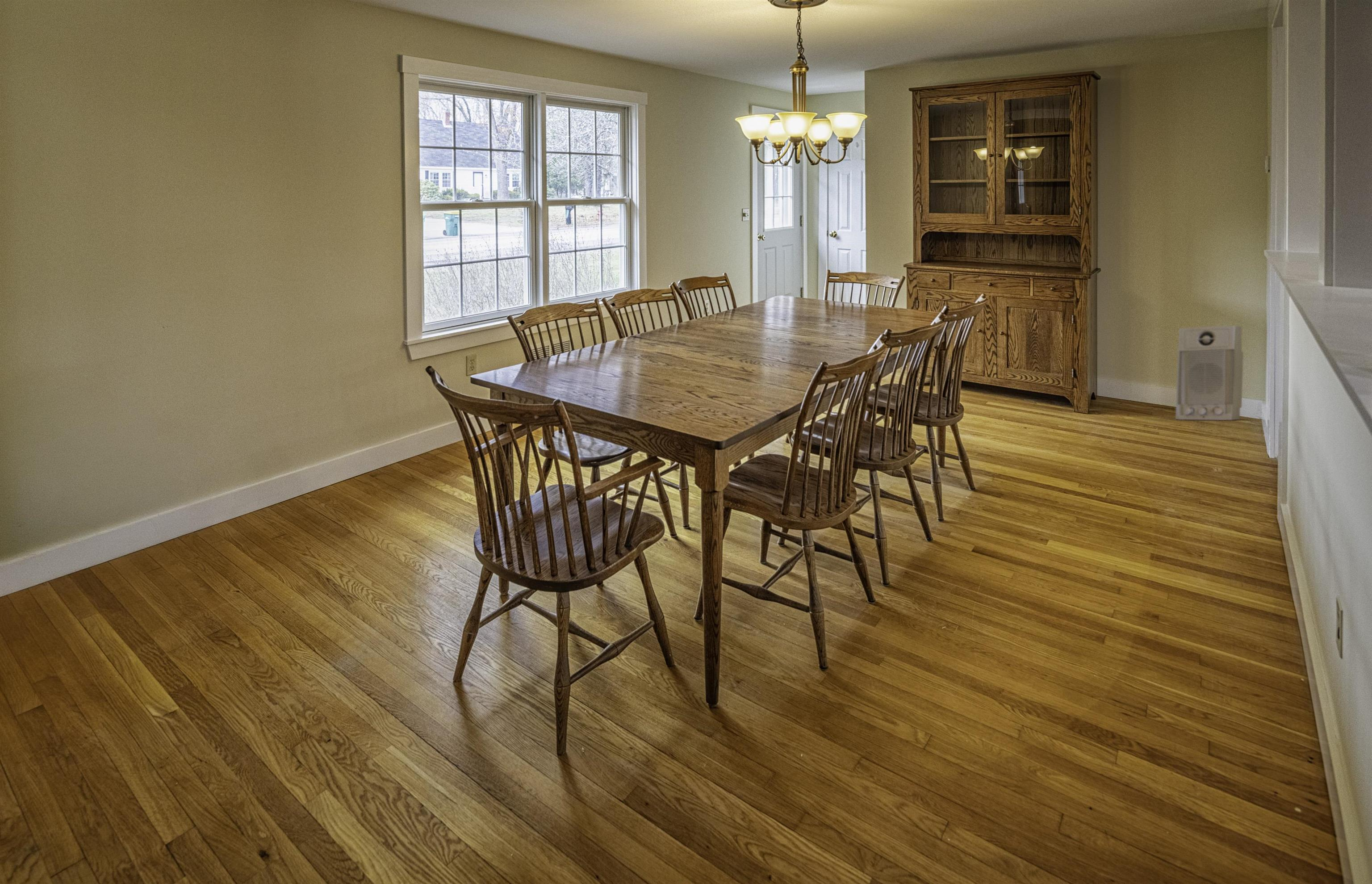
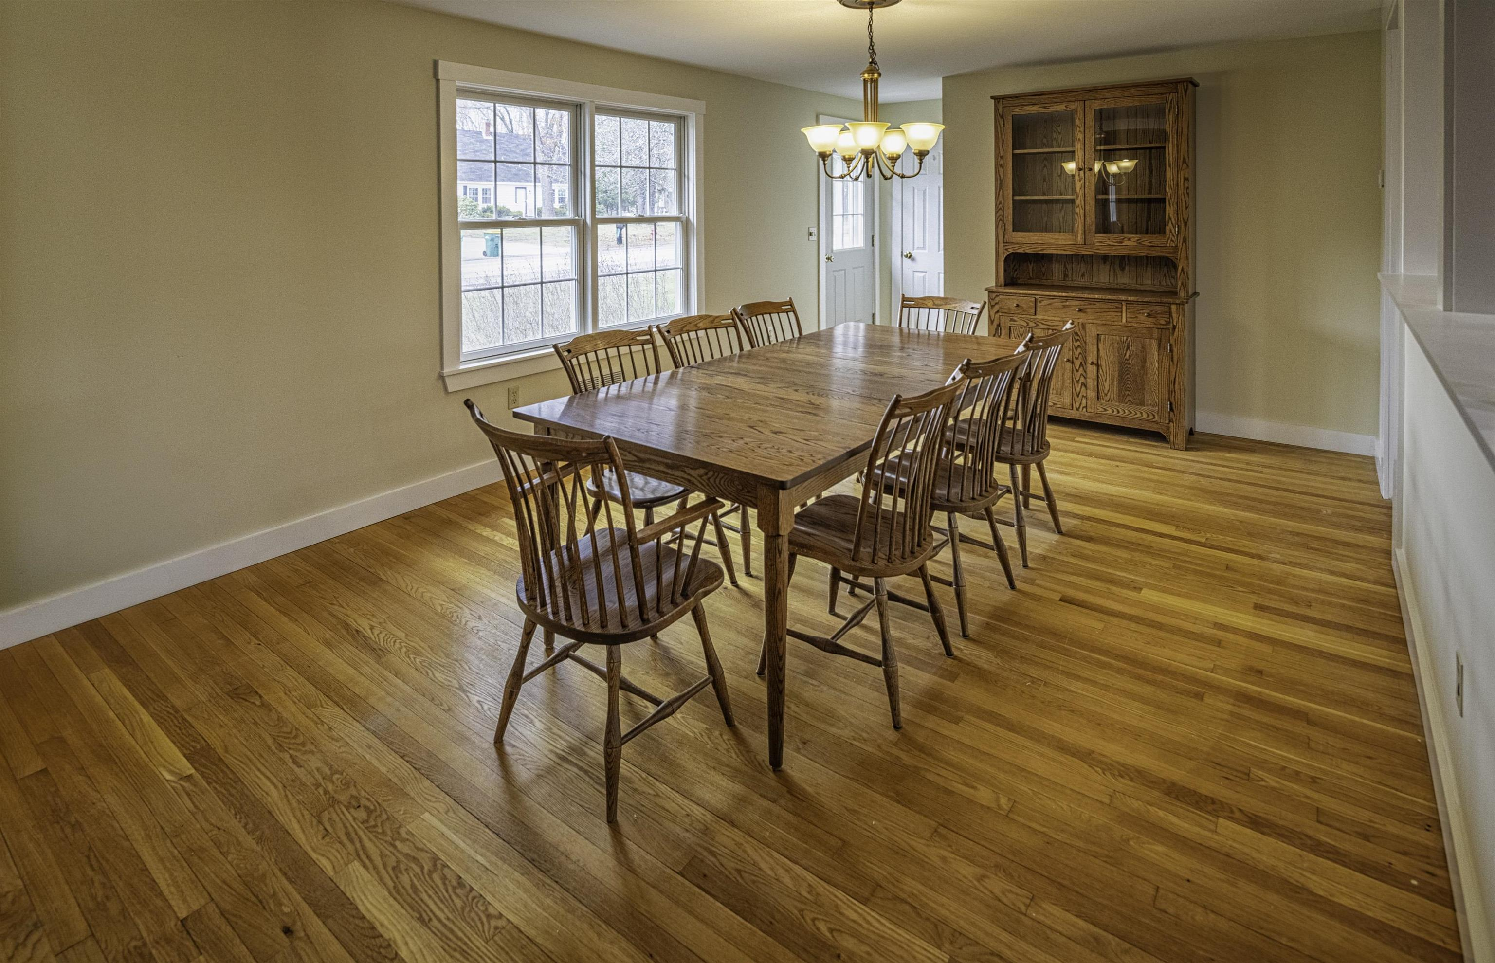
- air purifier [1175,325,1244,421]
